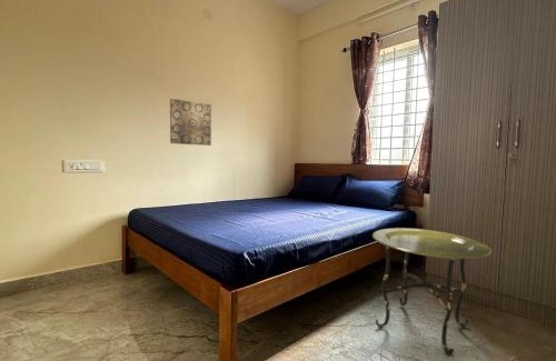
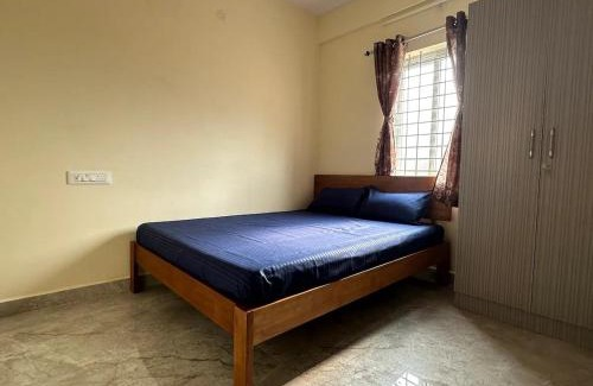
- side table [371,227,493,358]
- wall art [169,98,212,147]
